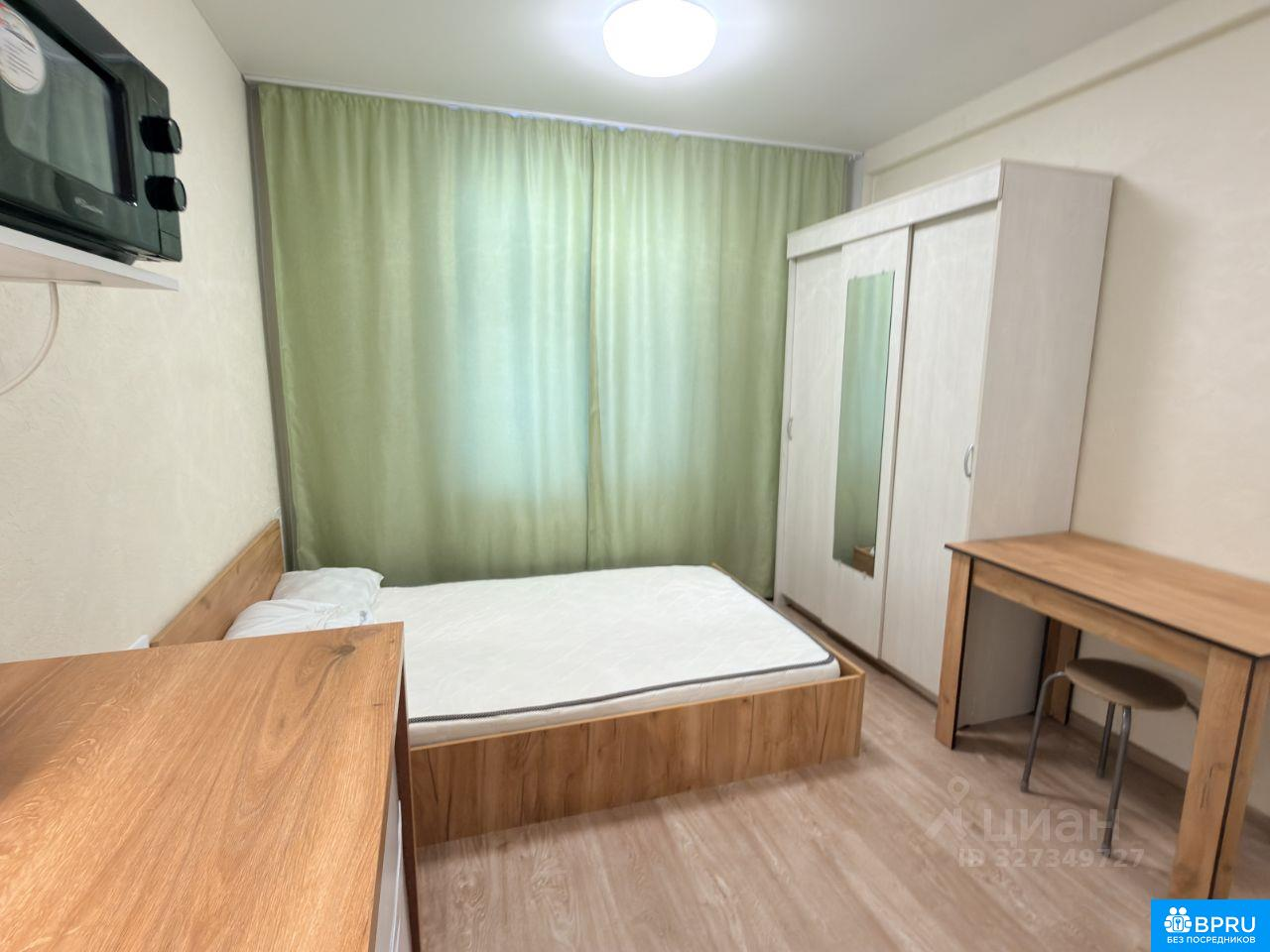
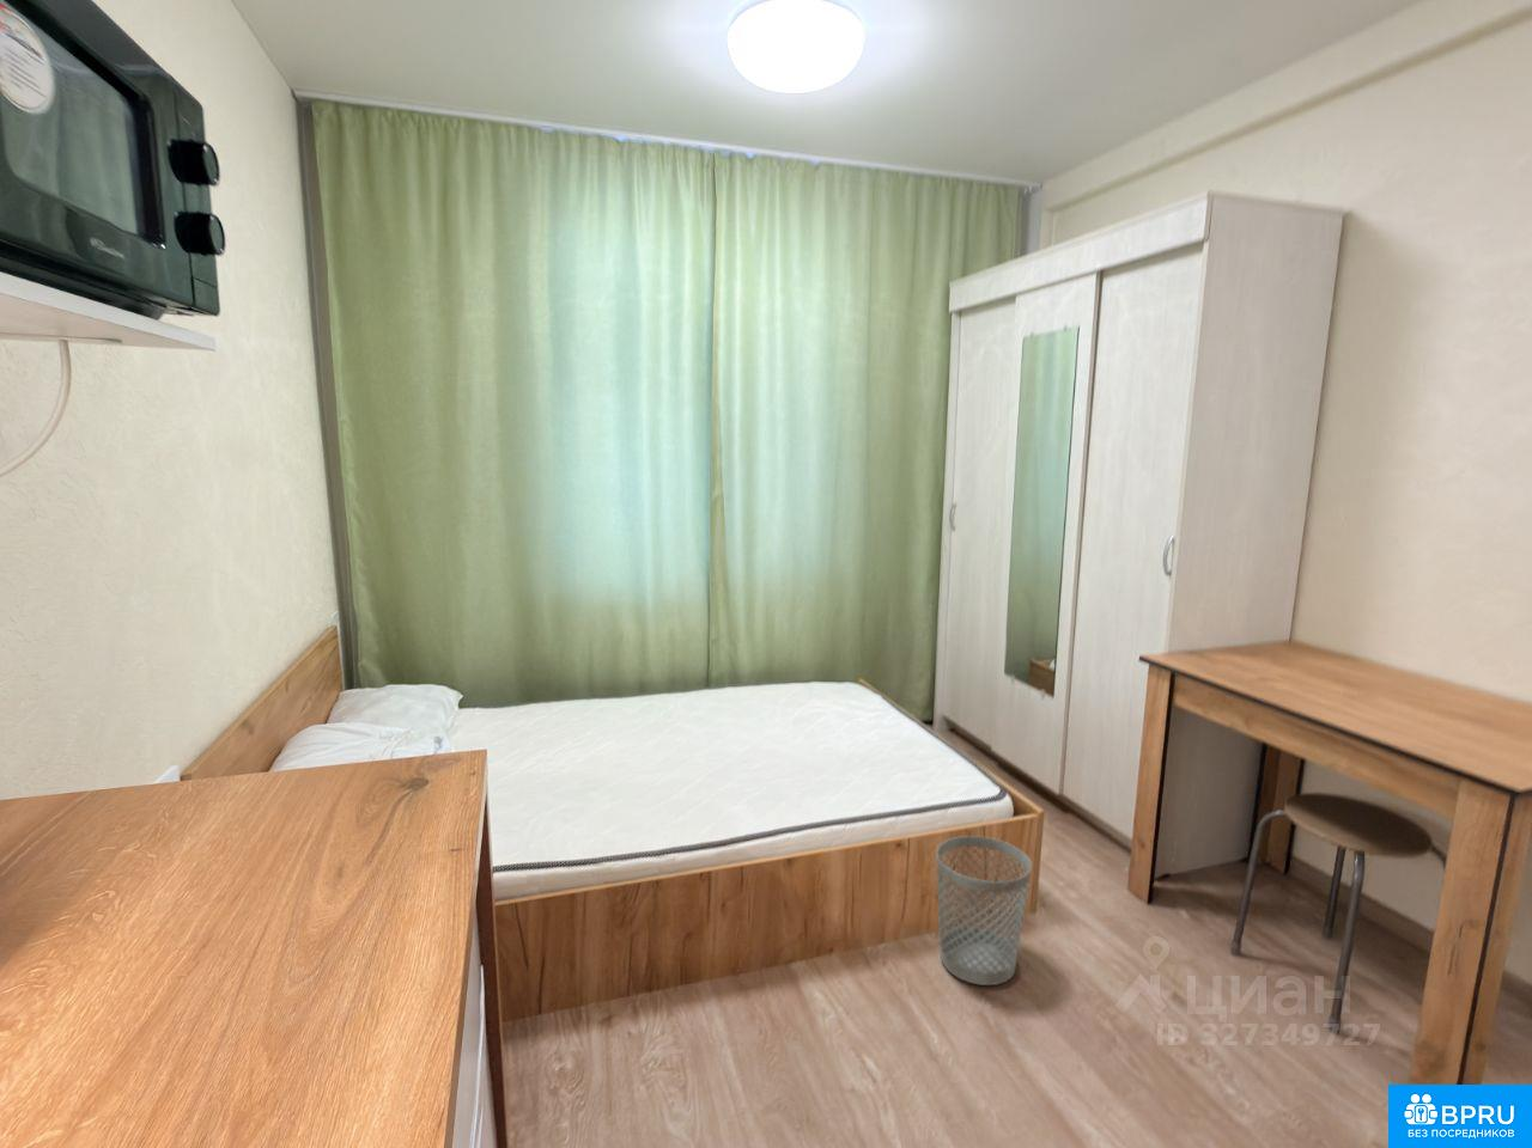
+ wastebasket [935,834,1033,986]
